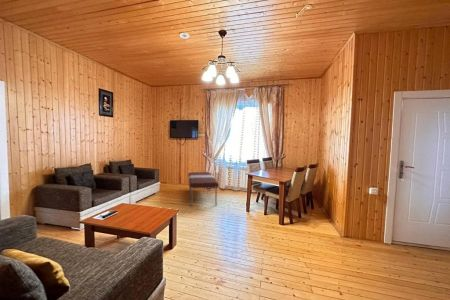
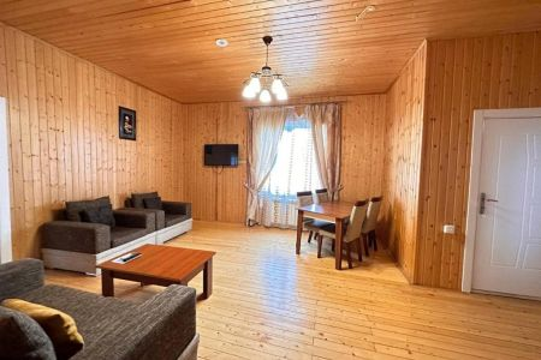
- bench [187,171,220,207]
